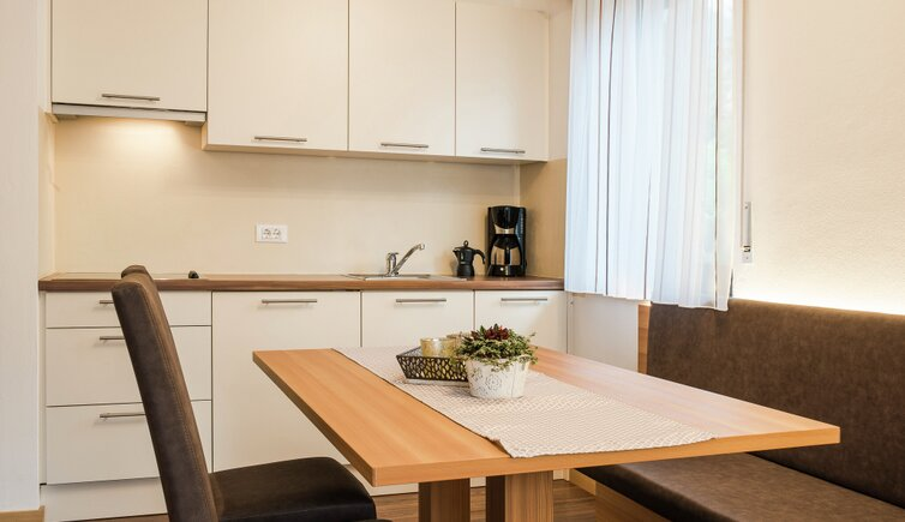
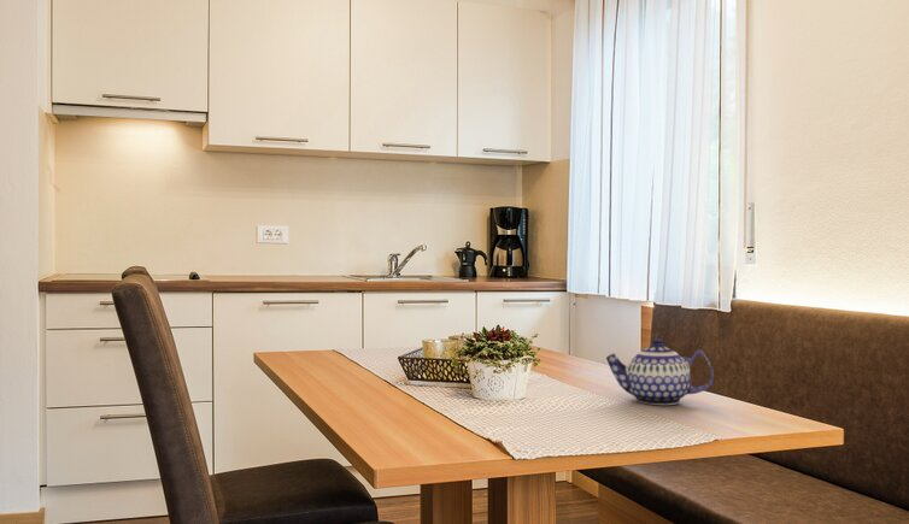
+ teapot [605,337,715,406]
